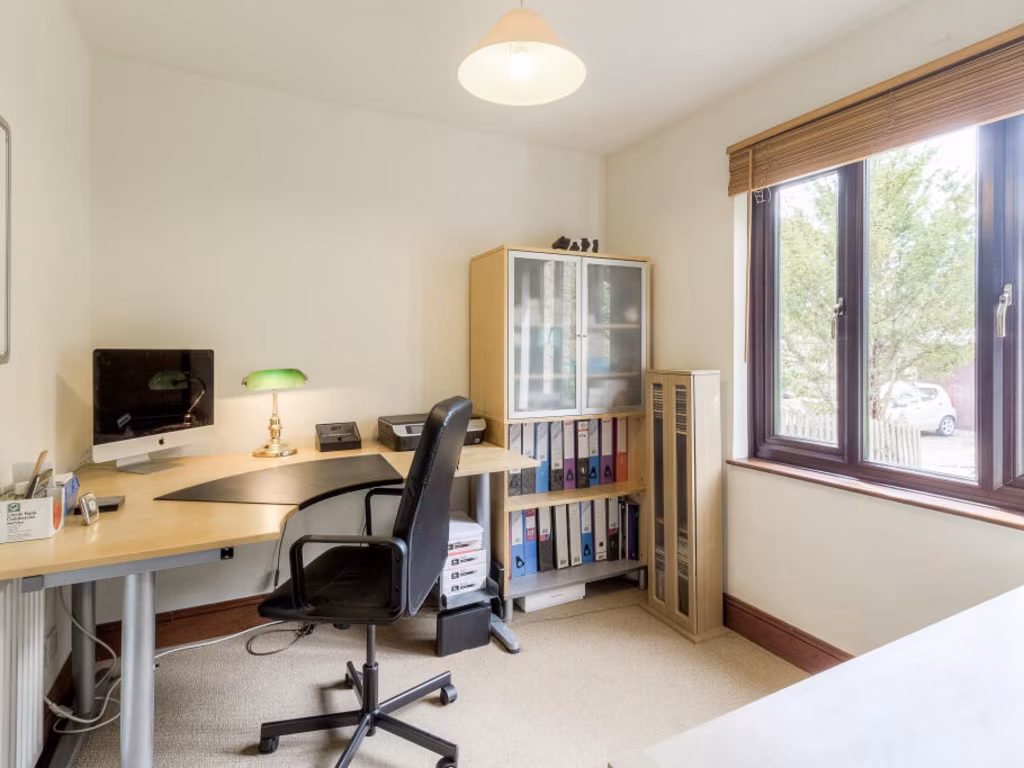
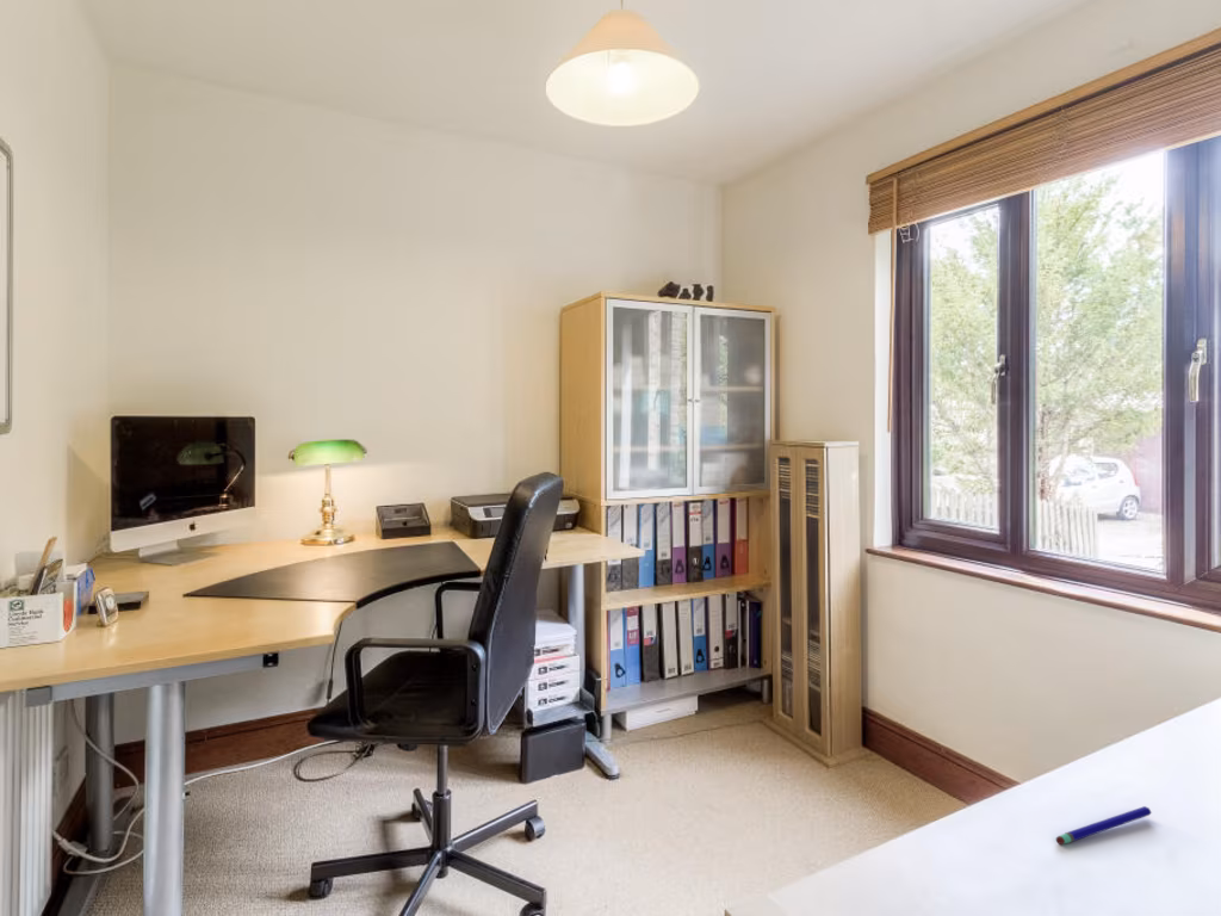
+ pen [1055,805,1153,846]
